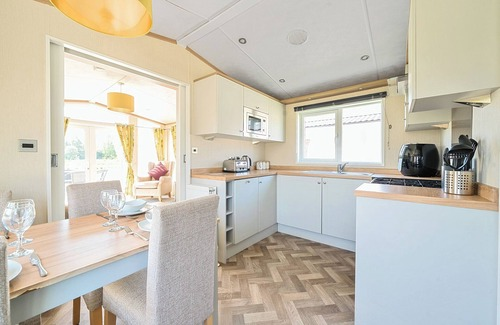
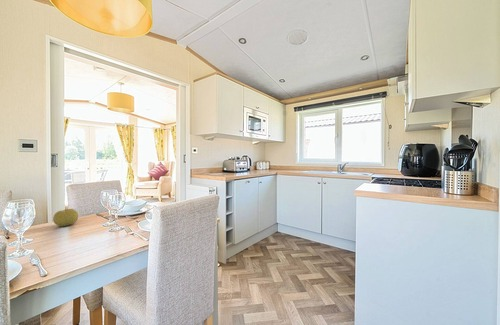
+ fruit [52,208,79,227]
